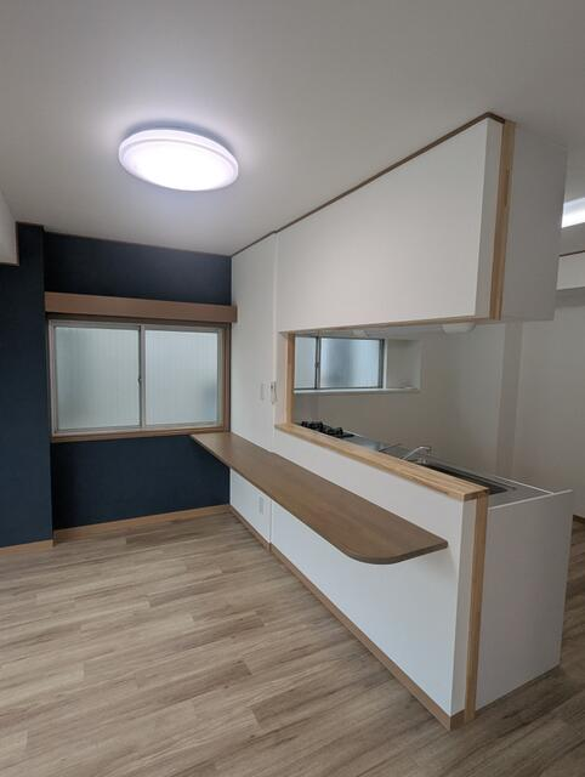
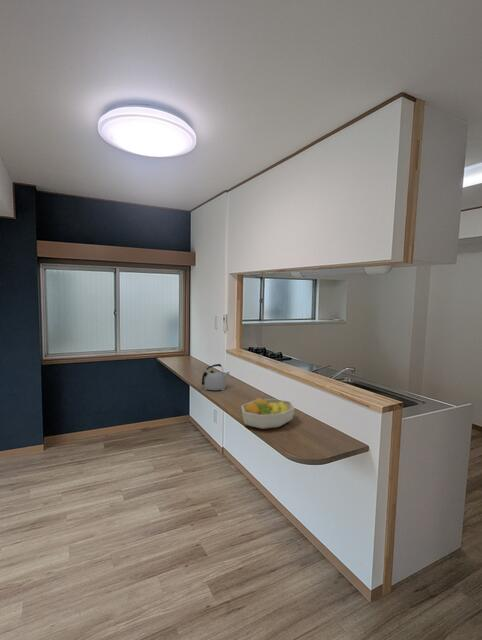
+ fruit bowl [241,397,296,430]
+ kettle [201,363,231,391]
